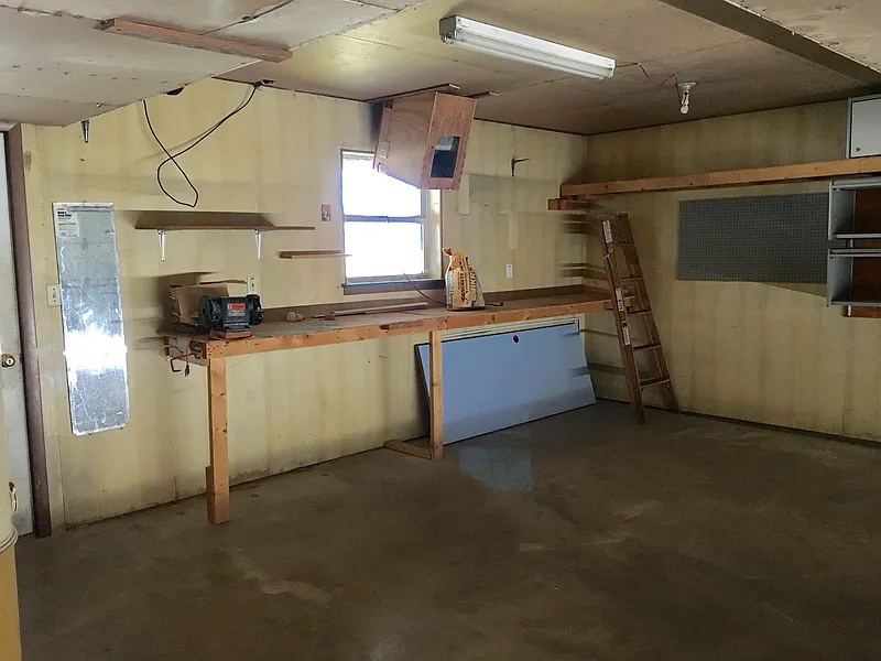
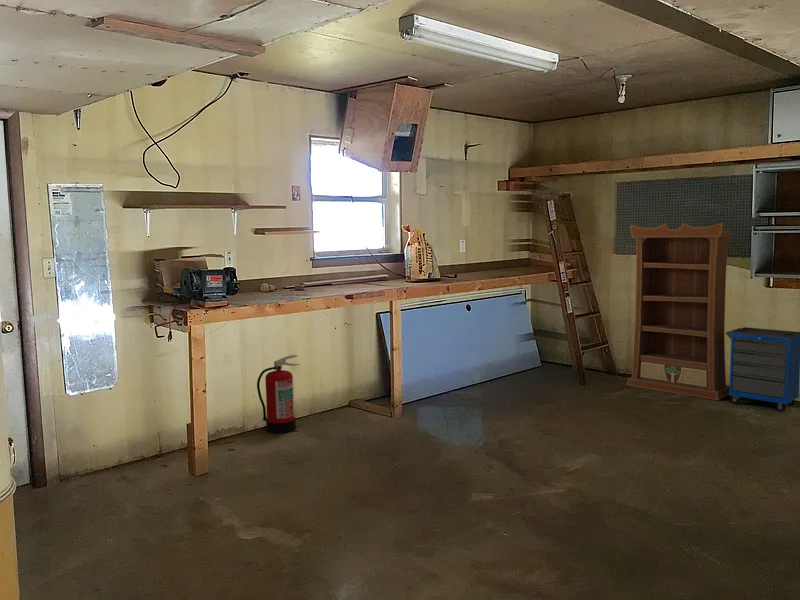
+ bookcase [625,222,732,401]
+ fire extinguisher [256,354,302,434]
+ cabinet [725,326,800,412]
